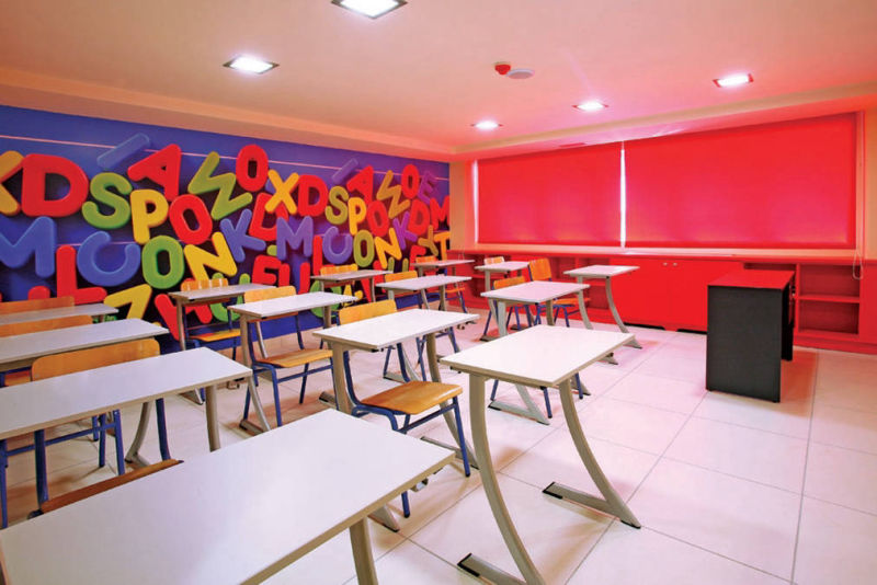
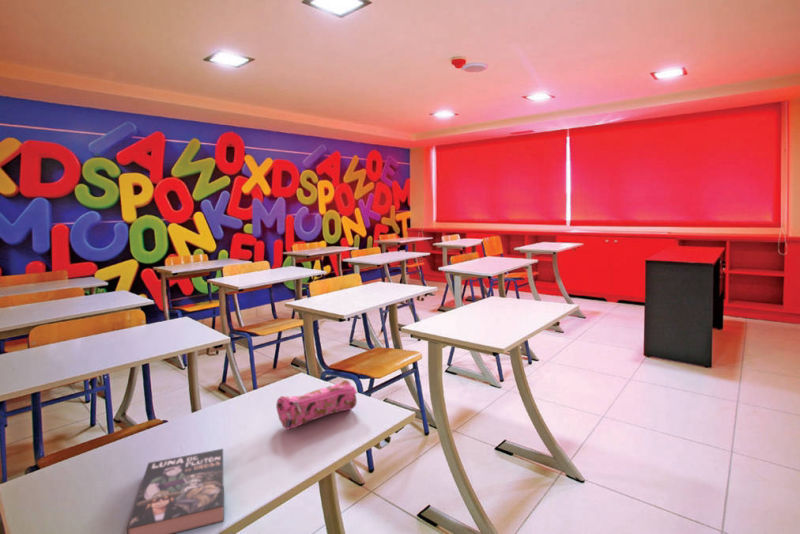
+ book [126,448,225,534]
+ pencil case [275,379,358,431]
